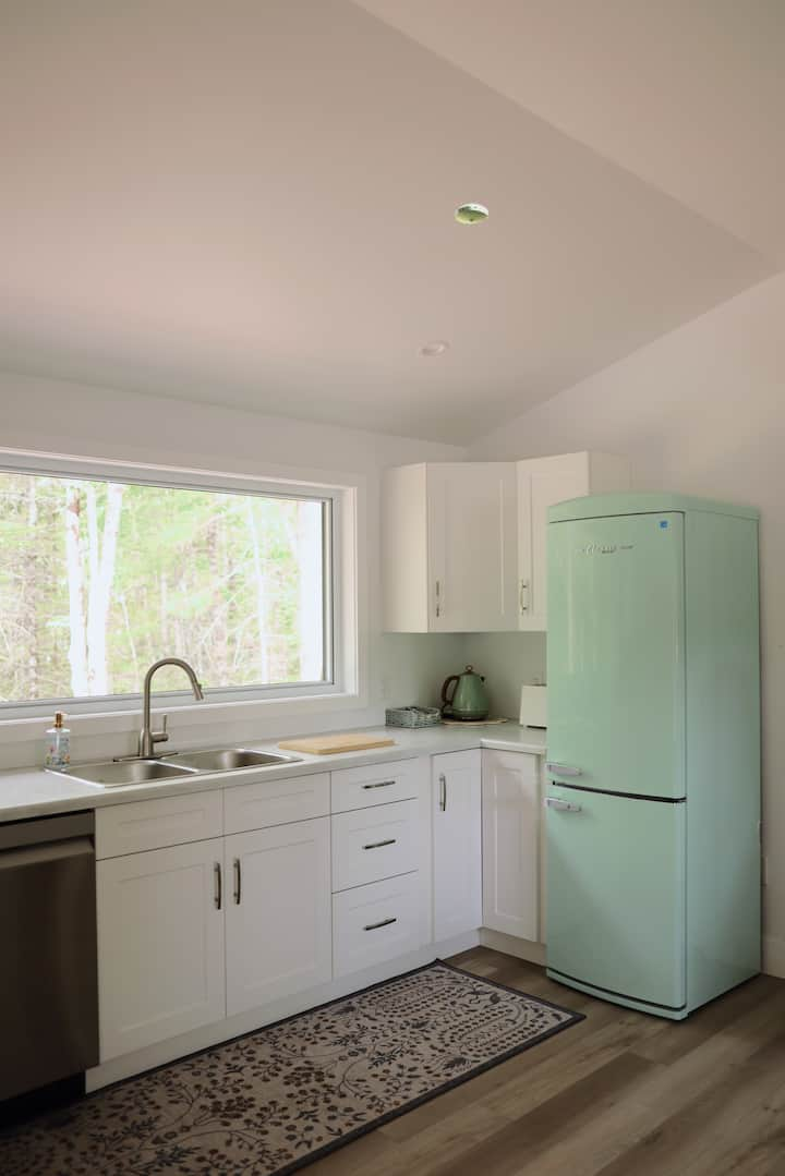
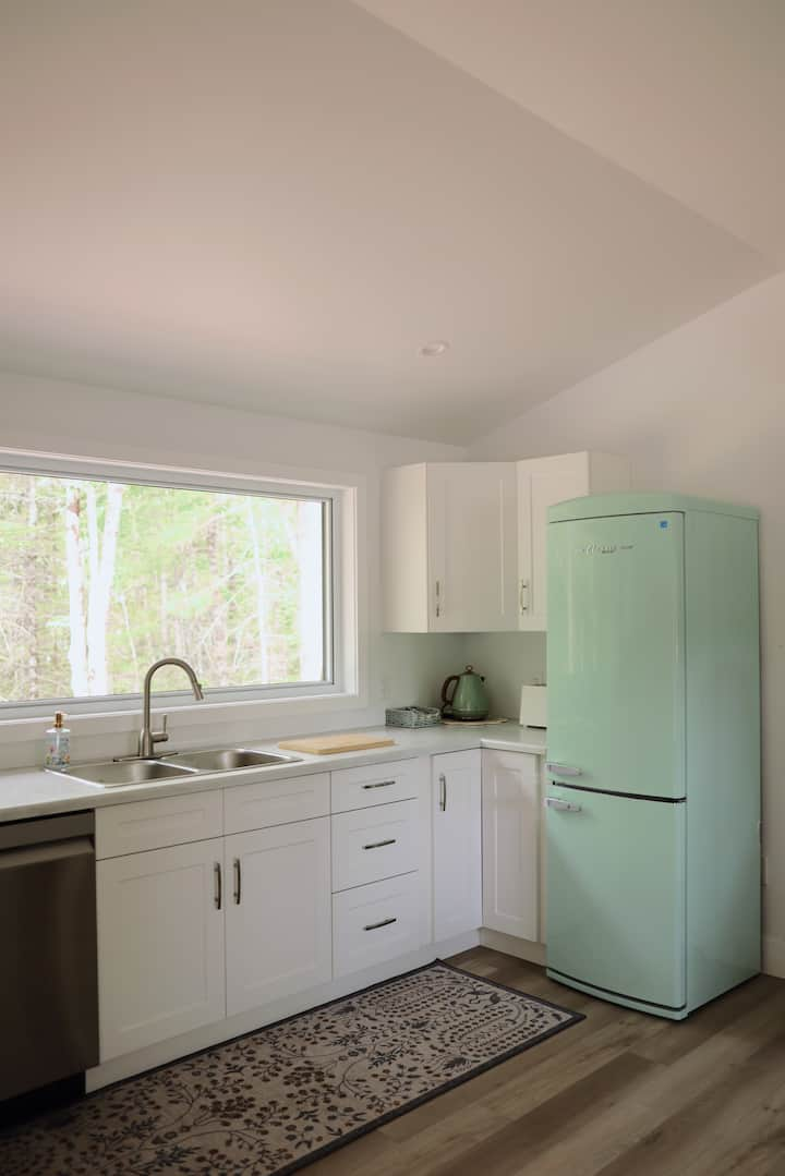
- smoke detector [455,203,490,225]
